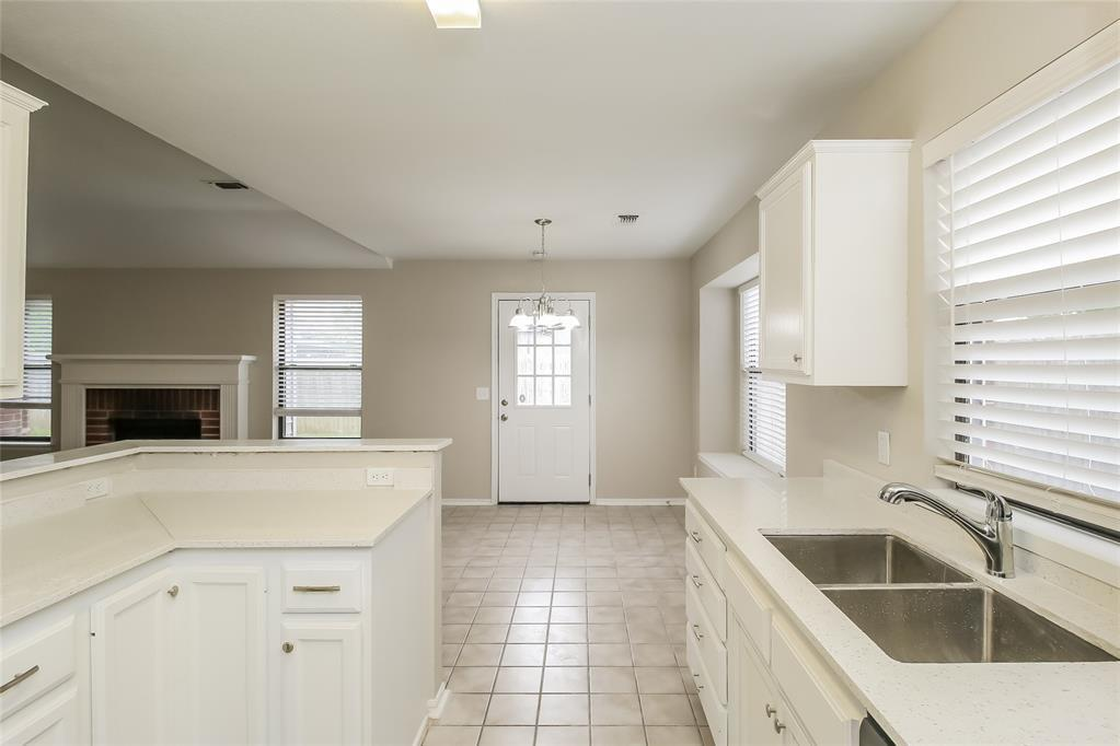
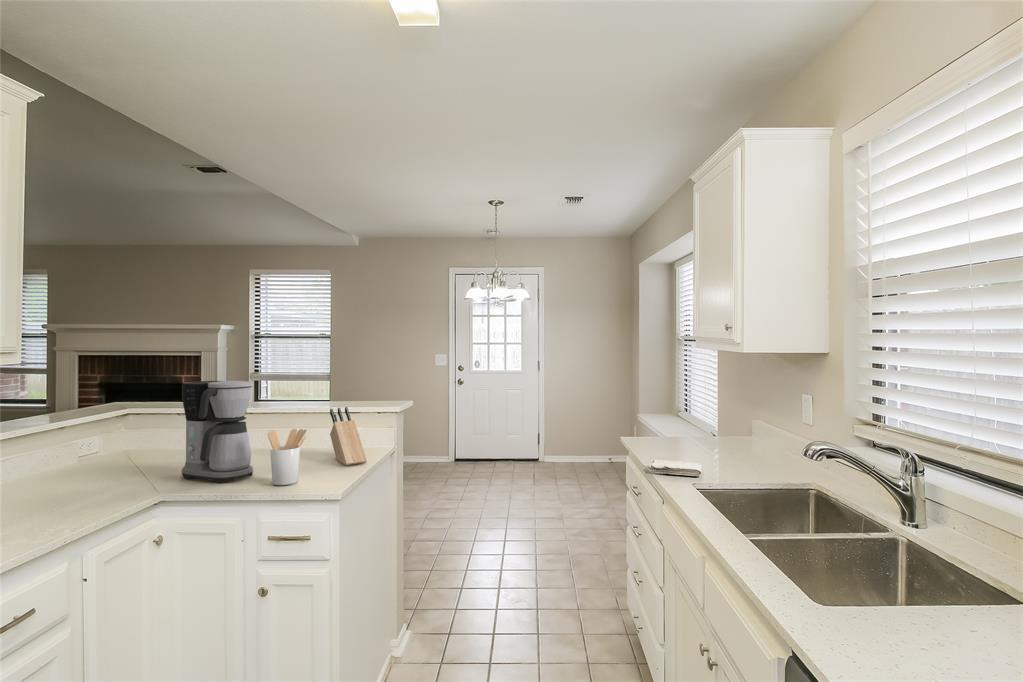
+ utensil holder [267,428,308,486]
+ coffee maker [181,380,254,483]
+ washcloth [648,459,703,477]
+ knife block [329,406,368,466]
